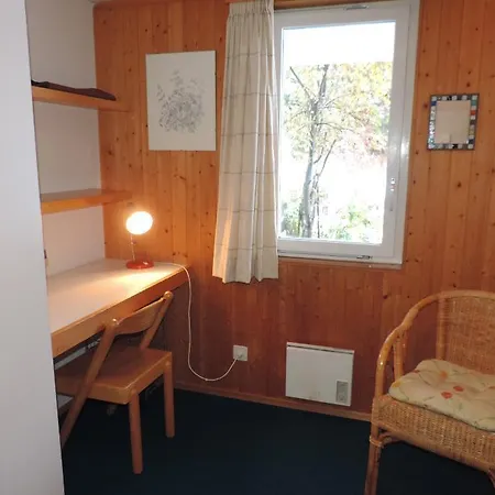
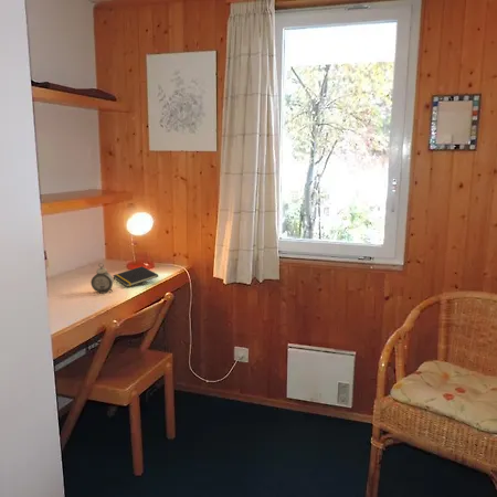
+ notepad [112,265,159,288]
+ alarm clock [89,262,115,294]
